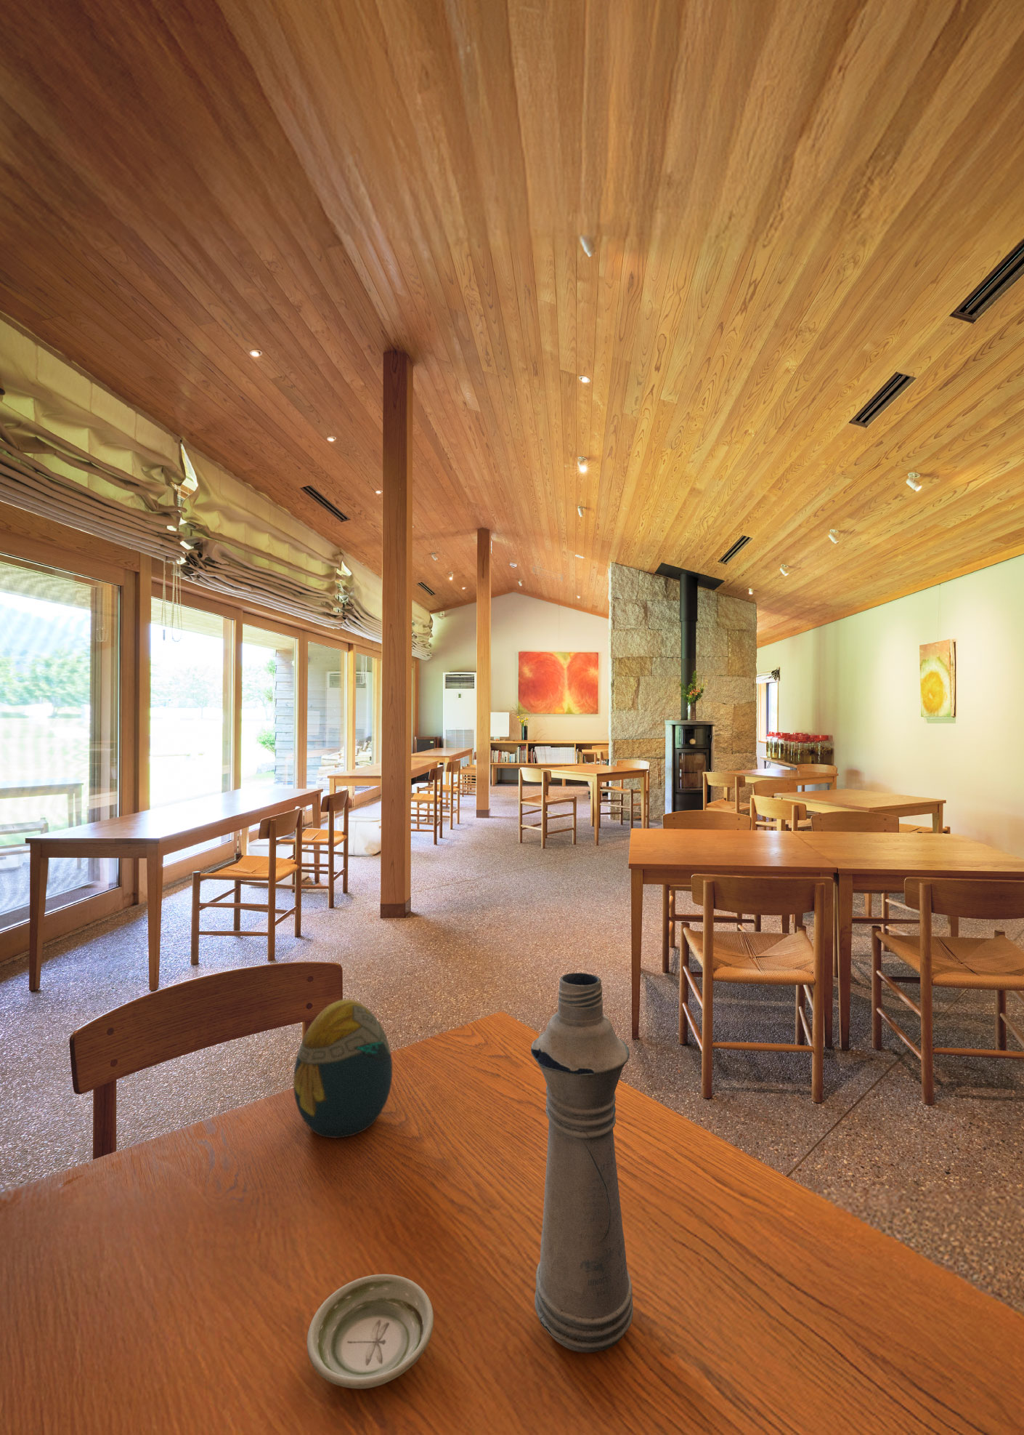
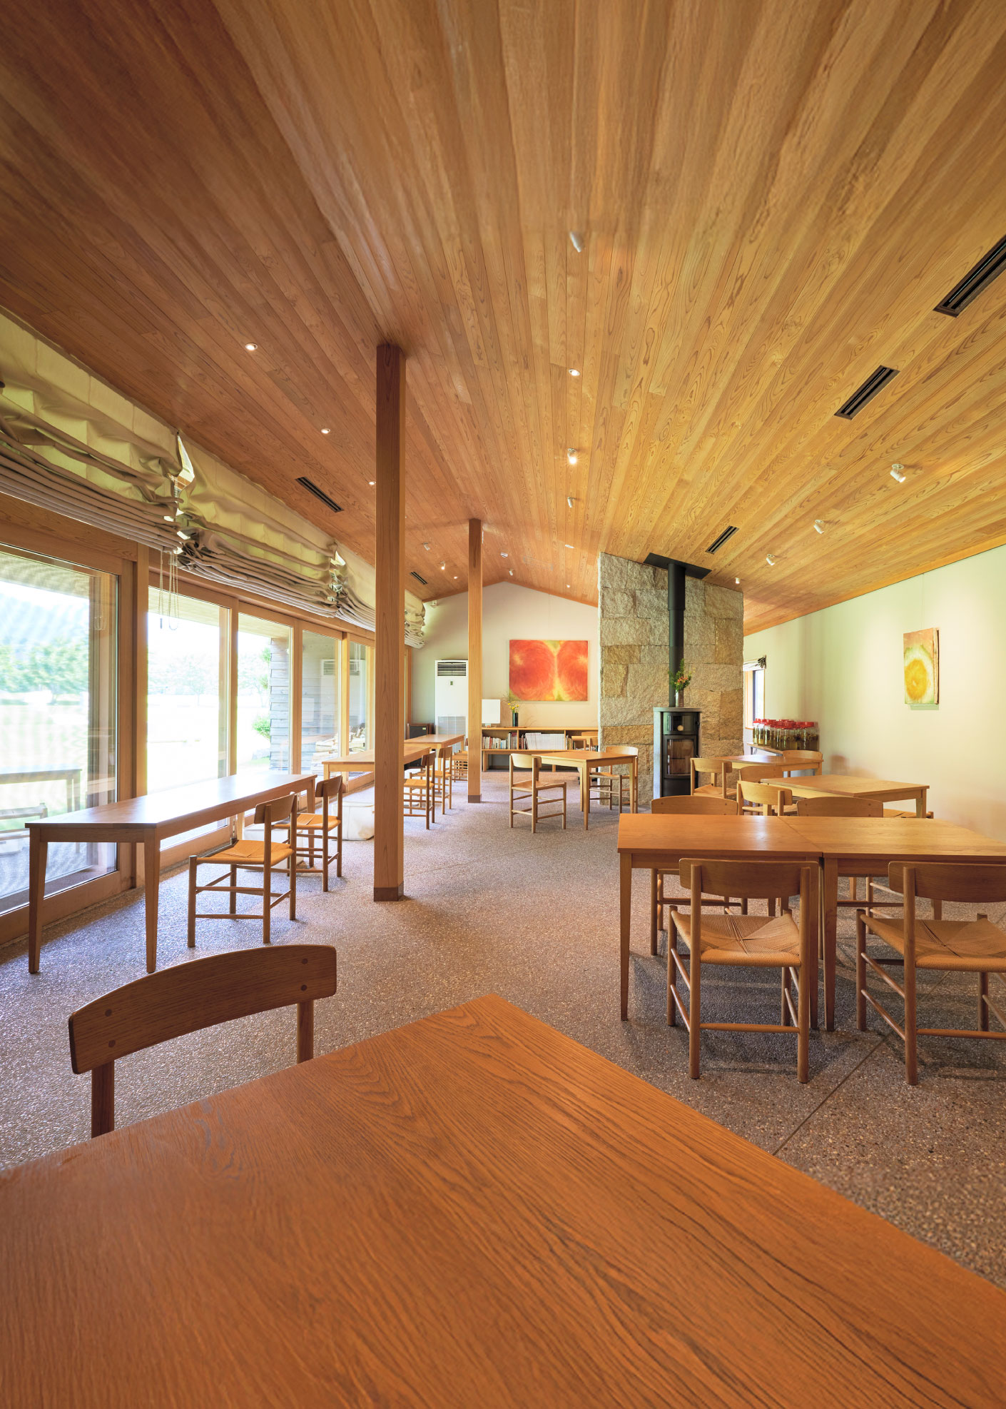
- saucer [307,1273,434,1390]
- bottle [530,971,634,1354]
- decorative egg [293,999,393,1139]
